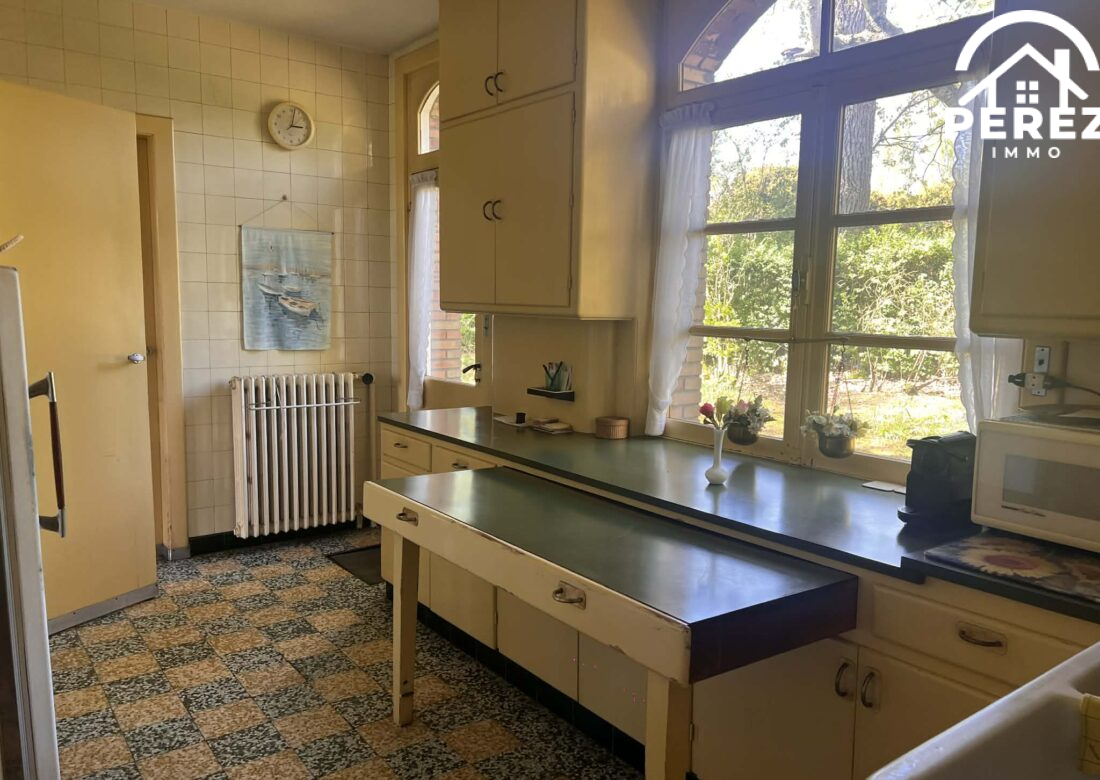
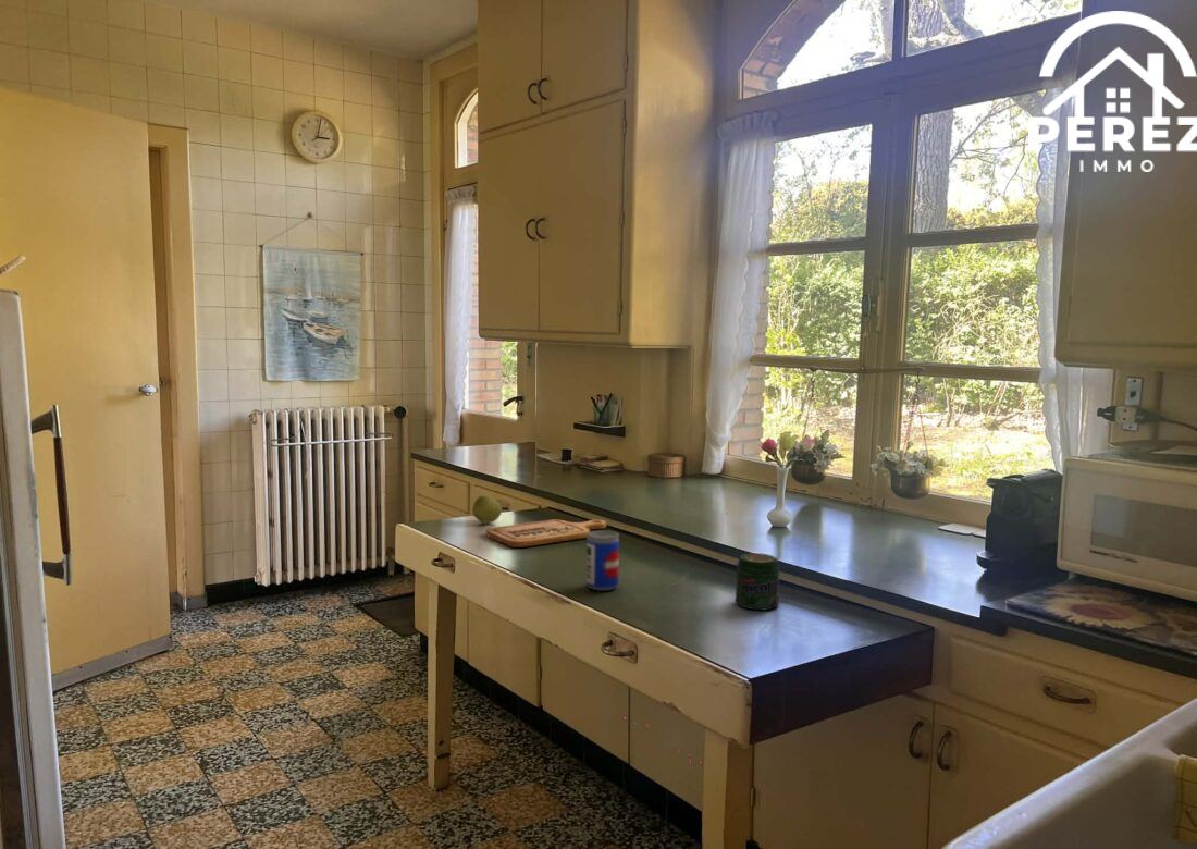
+ beer can [585,530,620,592]
+ cutting board [485,518,607,549]
+ jar [735,552,780,611]
+ apple [471,494,503,525]
